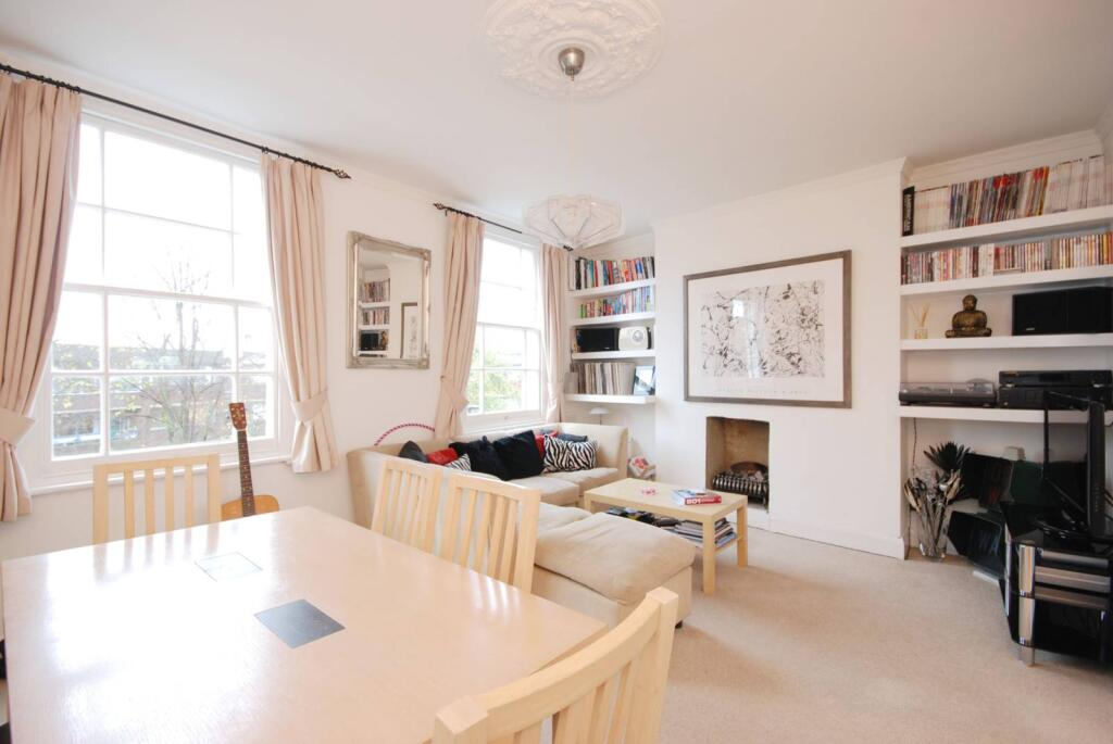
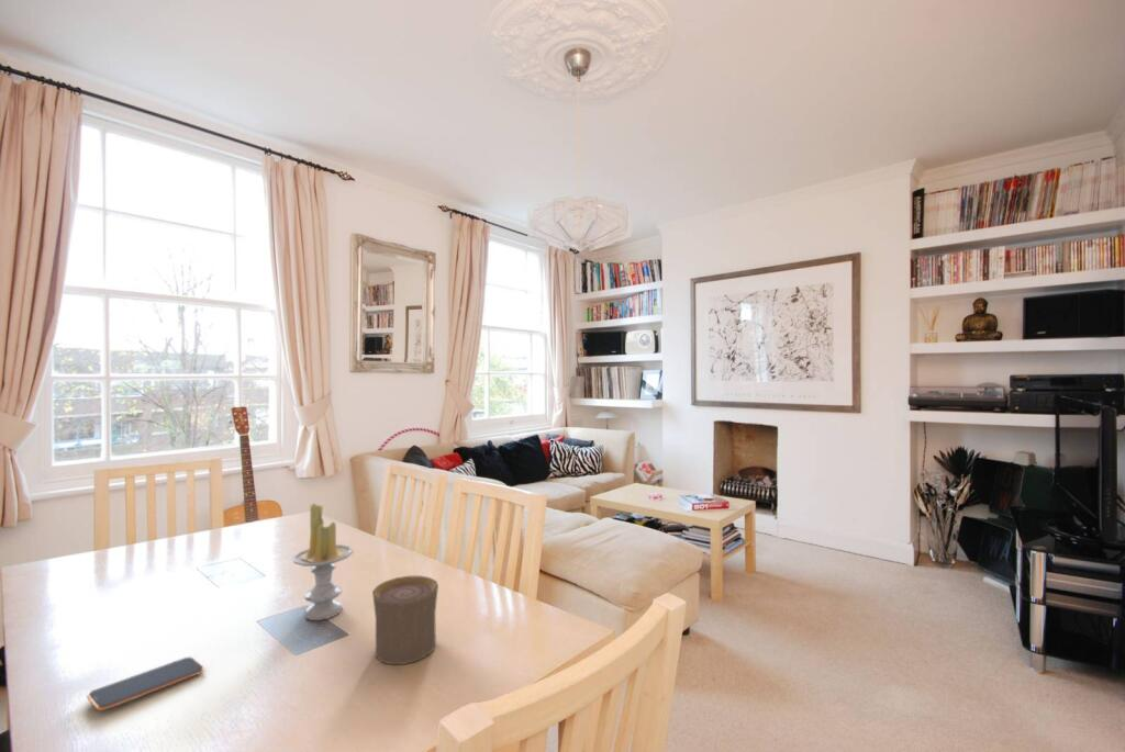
+ cup [371,575,439,665]
+ candle [291,503,354,621]
+ smartphone [86,656,207,712]
